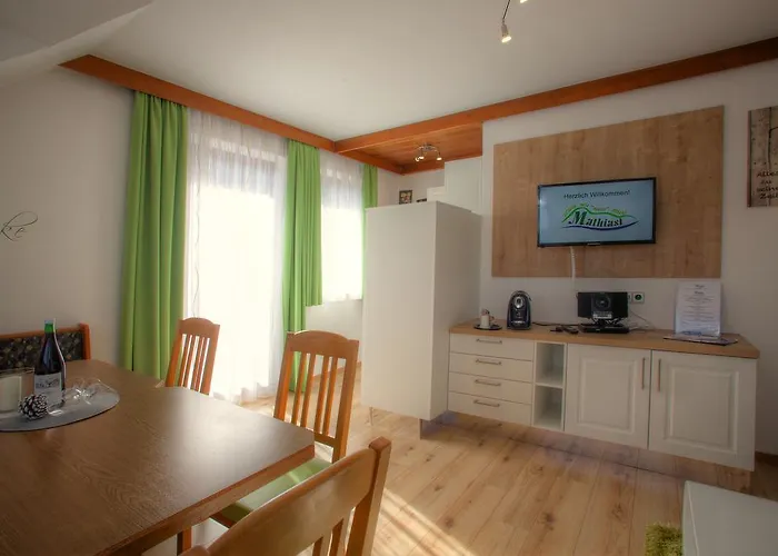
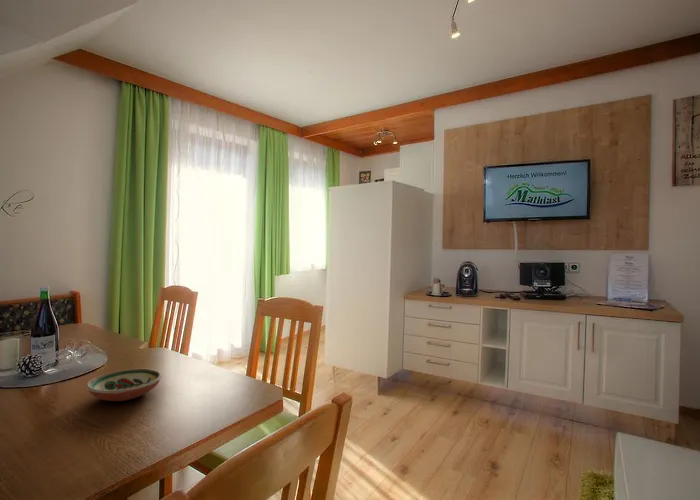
+ decorative bowl [85,368,163,402]
